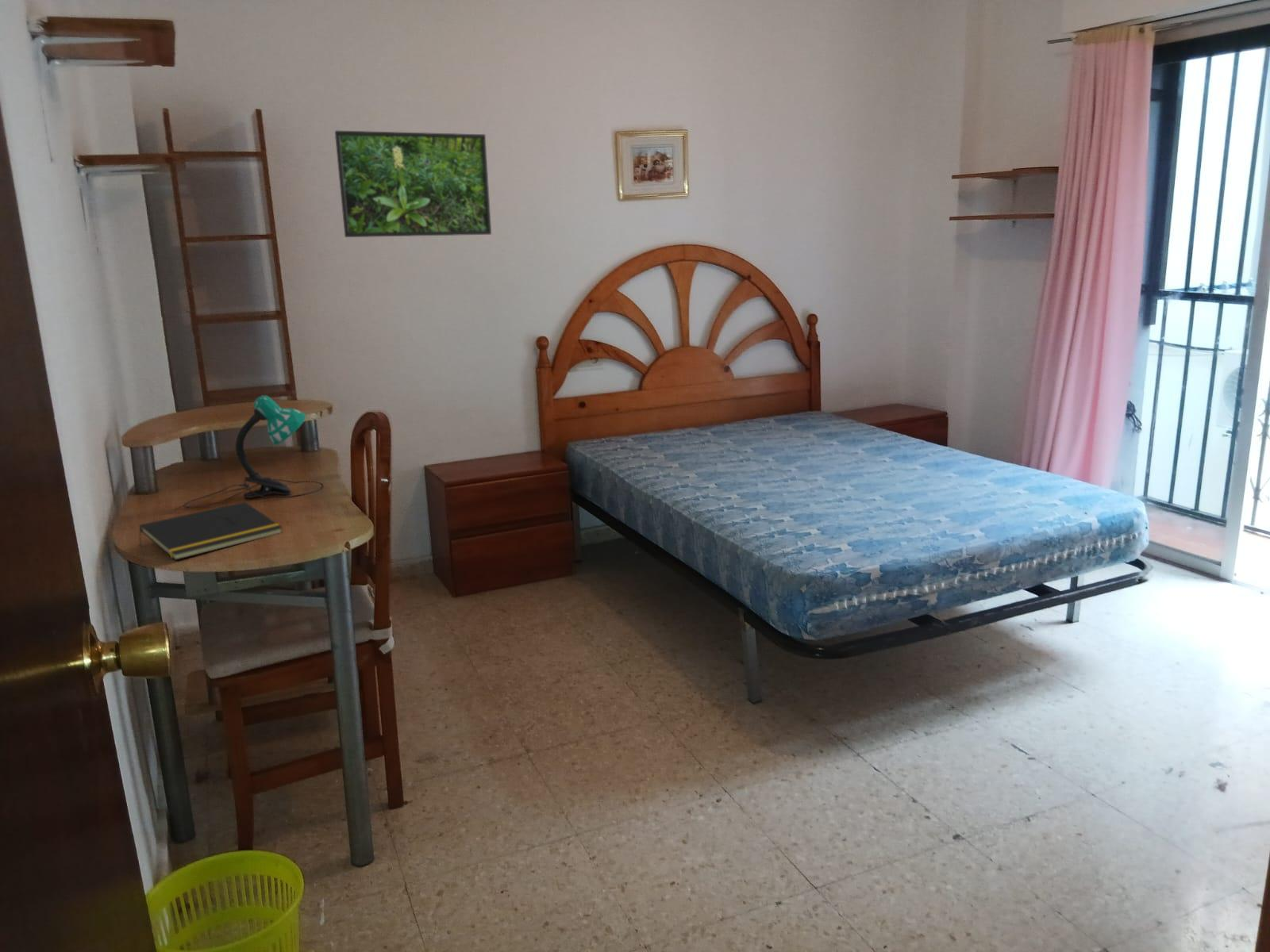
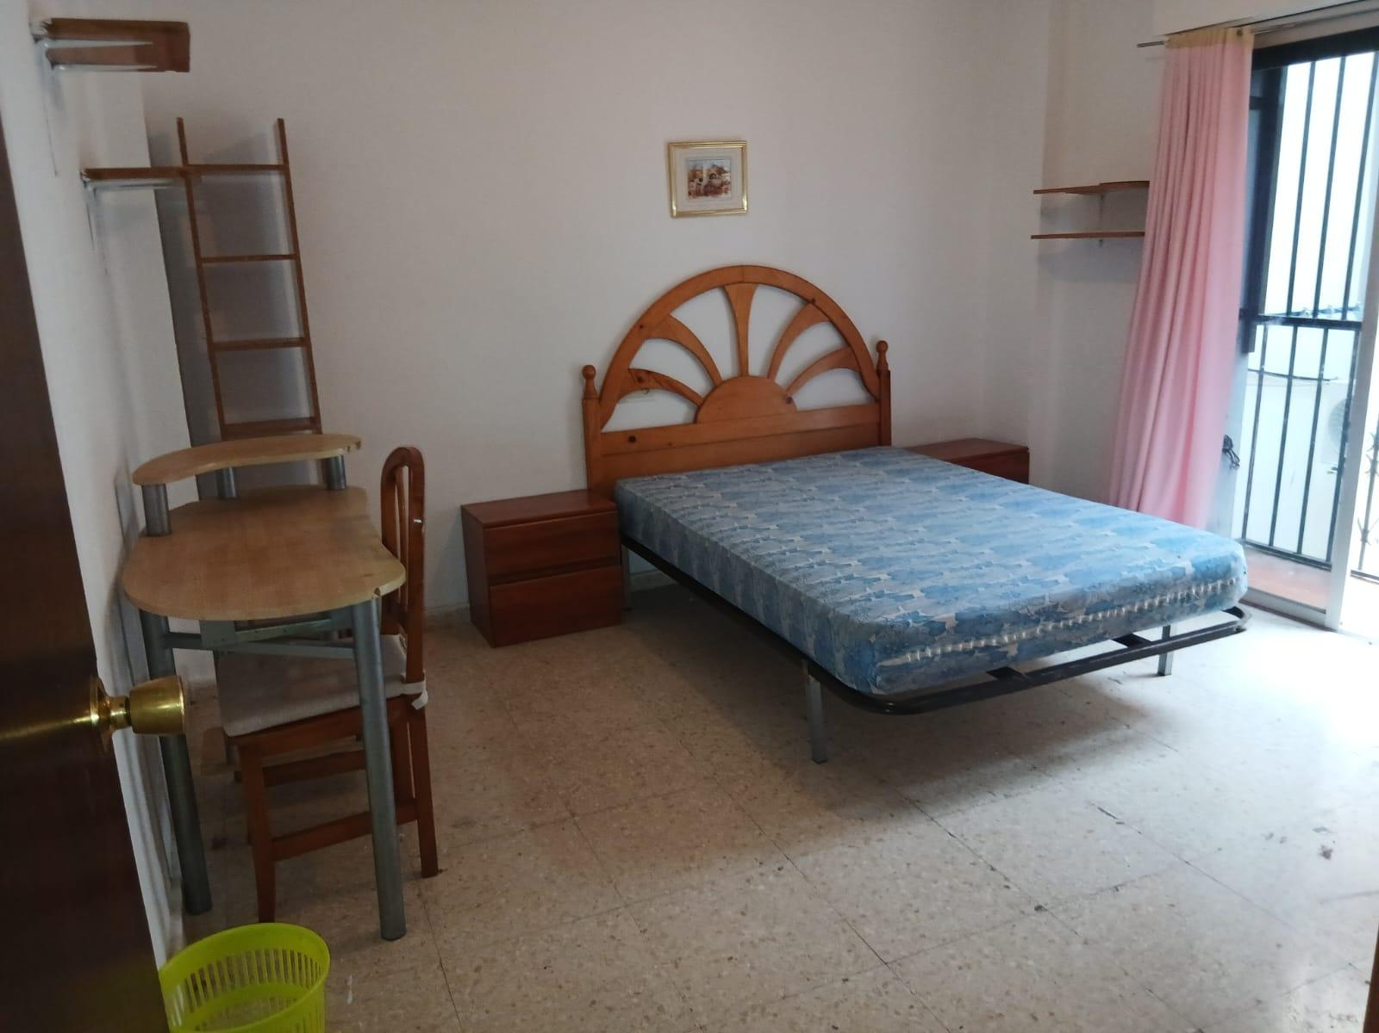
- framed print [334,130,492,238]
- notepad [138,501,283,561]
- desk lamp [183,394,325,509]
